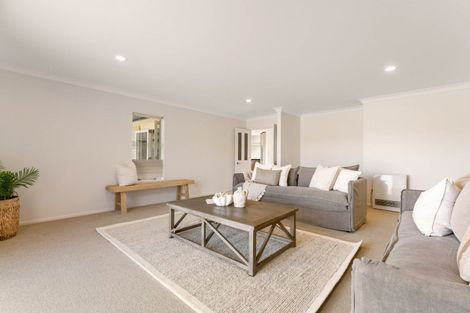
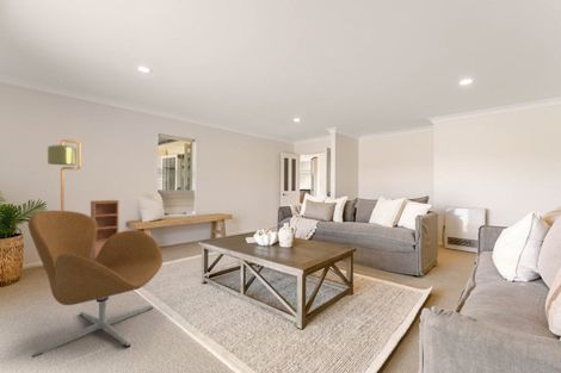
+ bookcase [90,199,121,259]
+ floor lamp [47,138,82,211]
+ armchair [26,210,164,359]
